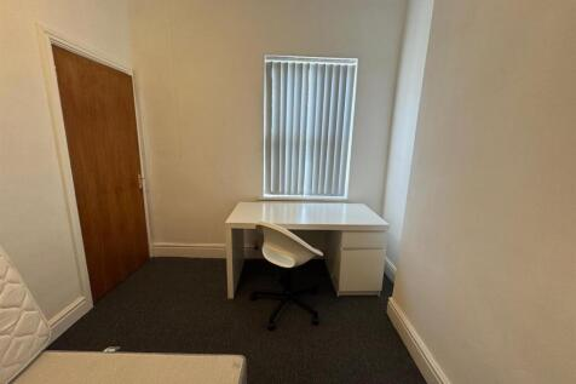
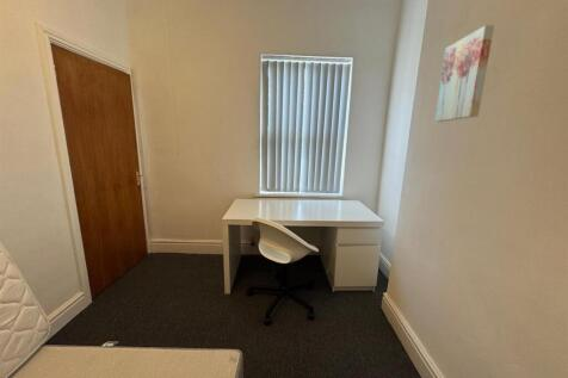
+ wall art [434,24,495,123]
